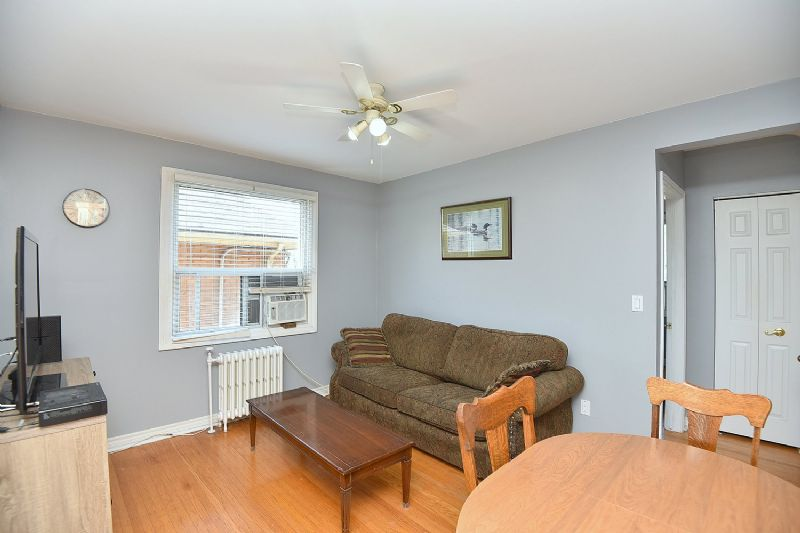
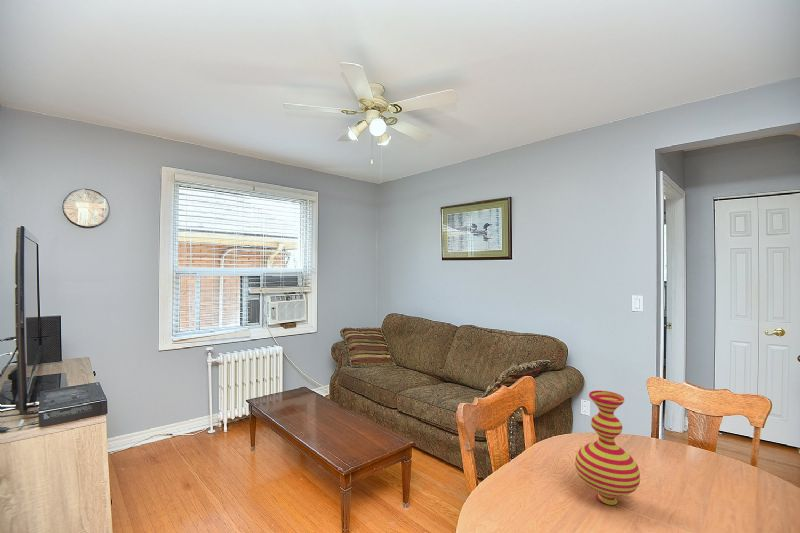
+ vase [574,390,641,506]
